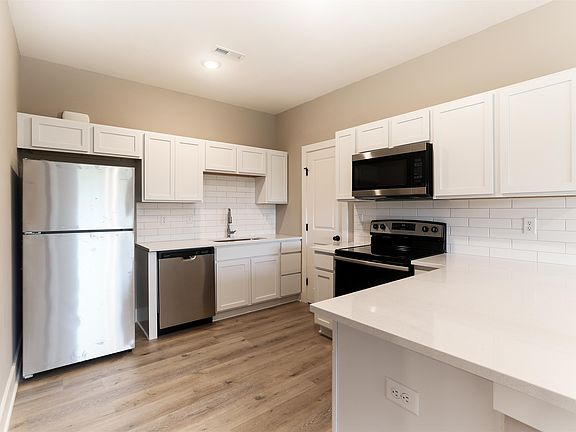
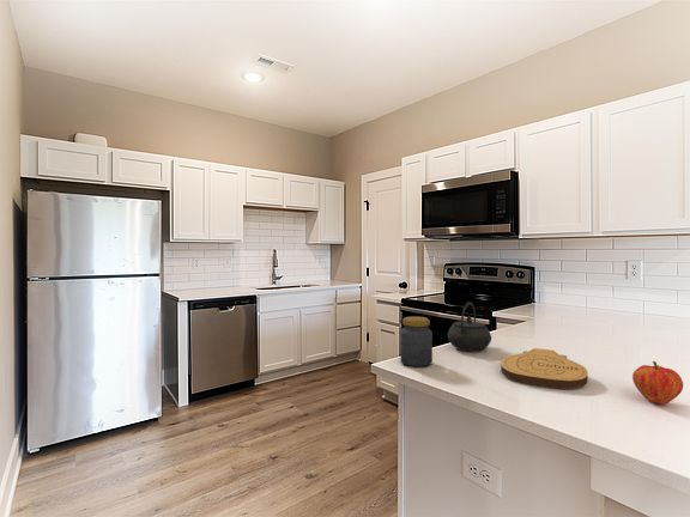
+ fruit [631,360,684,406]
+ jar [399,316,434,369]
+ key chain [500,347,589,389]
+ kettle [447,300,492,353]
